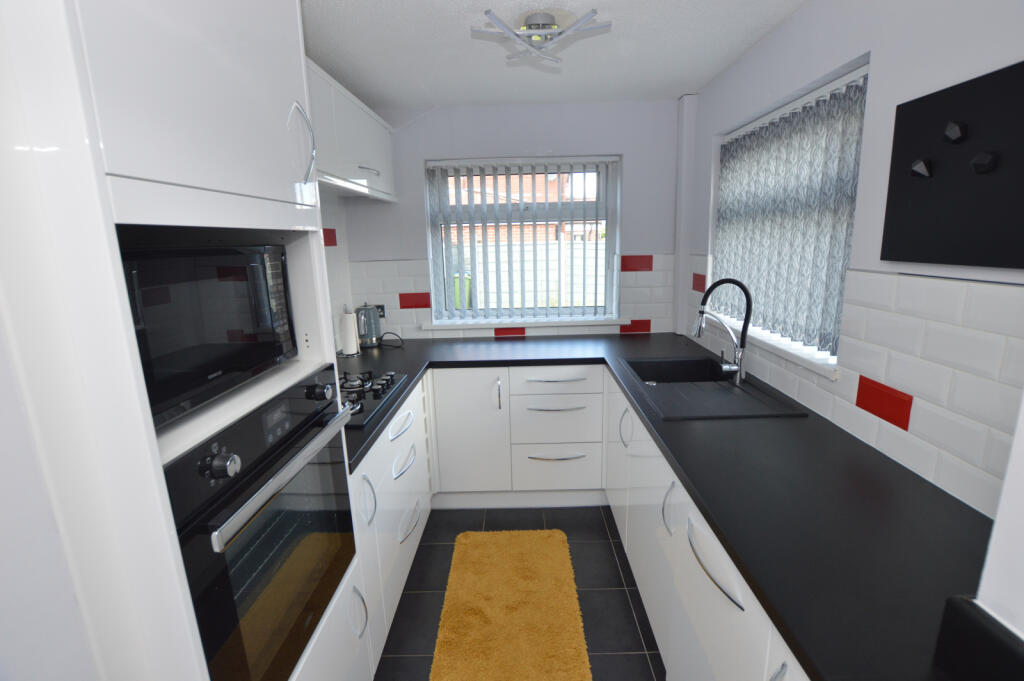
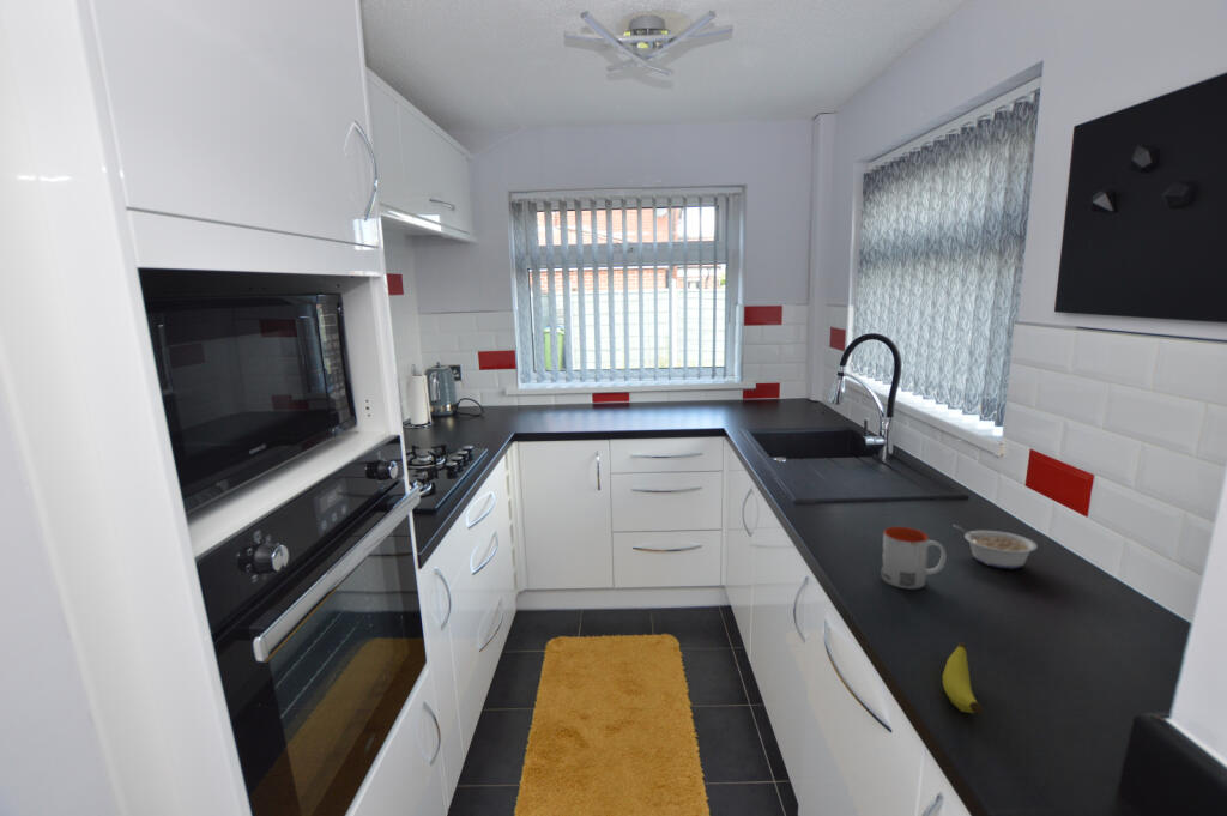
+ banana [942,641,984,714]
+ mug [880,526,948,590]
+ legume [953,524,1038,569]
